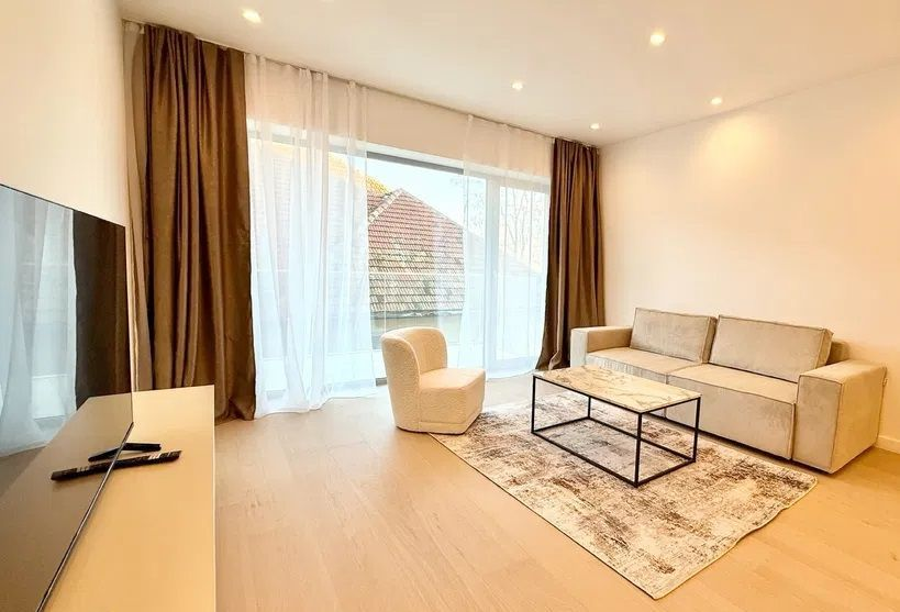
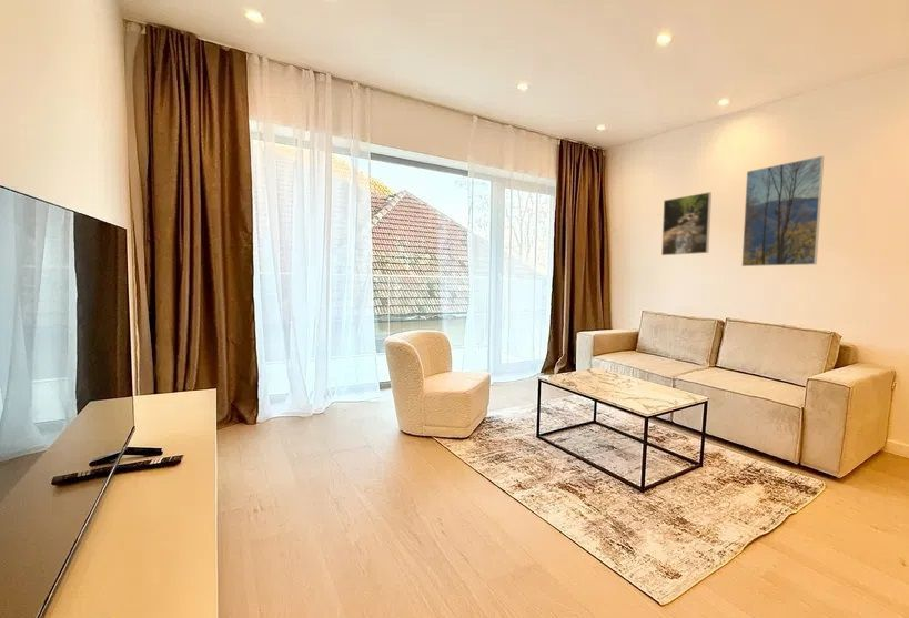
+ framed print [741,155,825,267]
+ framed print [660,191,713,256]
